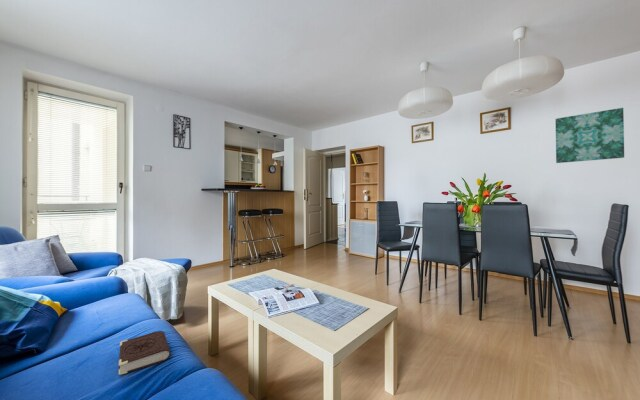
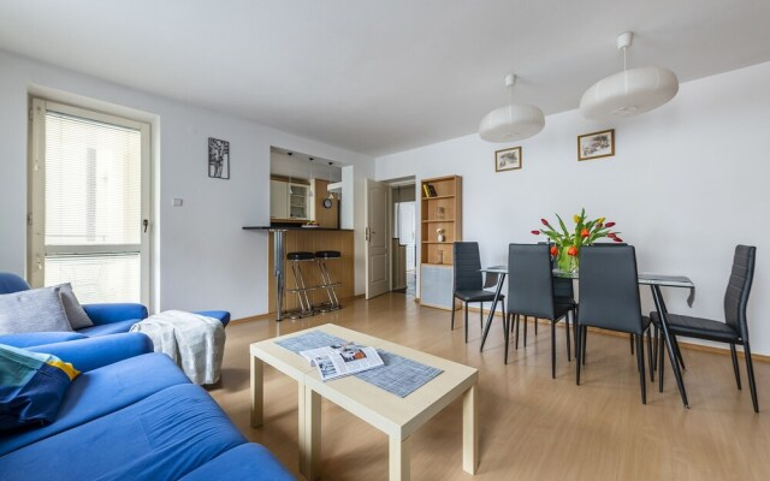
- wall art [555,107,625,164]
- book [118,330,171,376]
